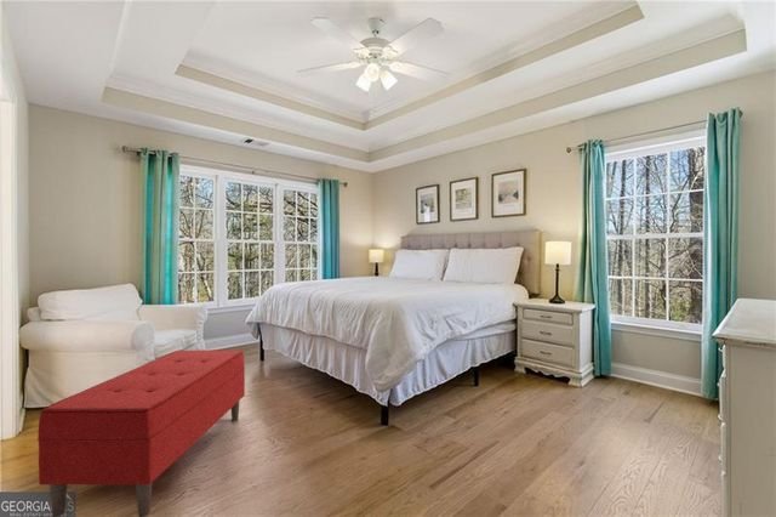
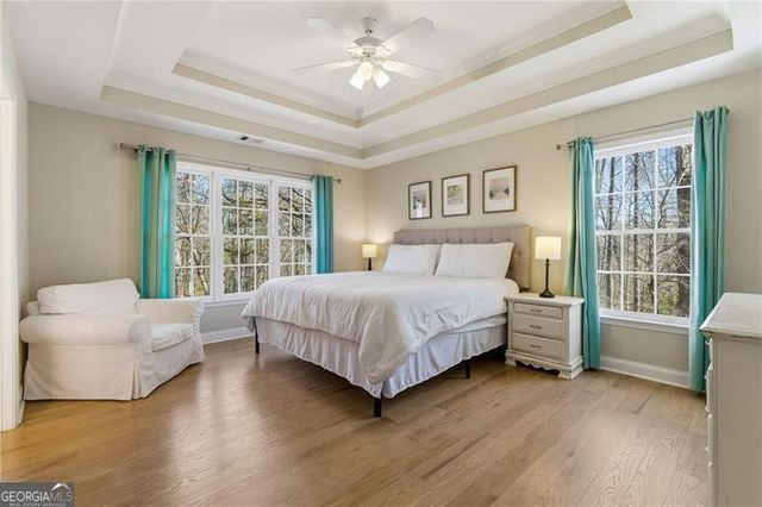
- bench [36,350,246,517]
